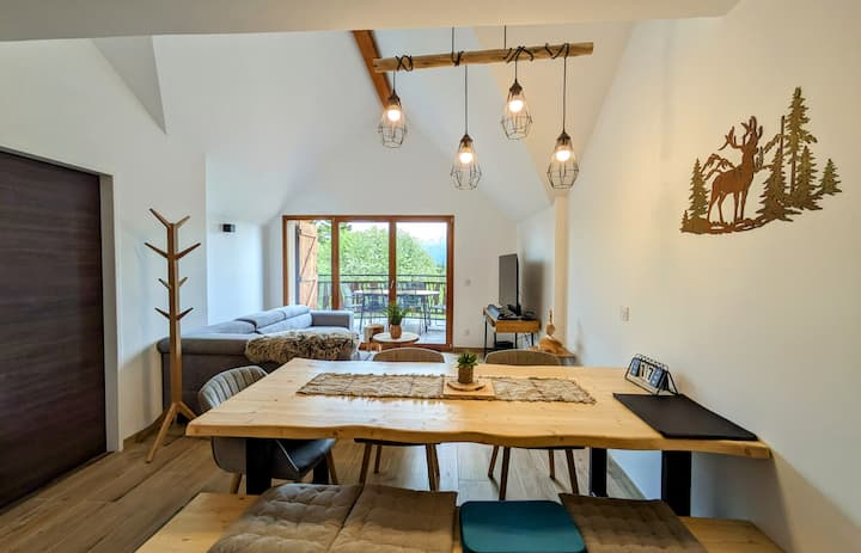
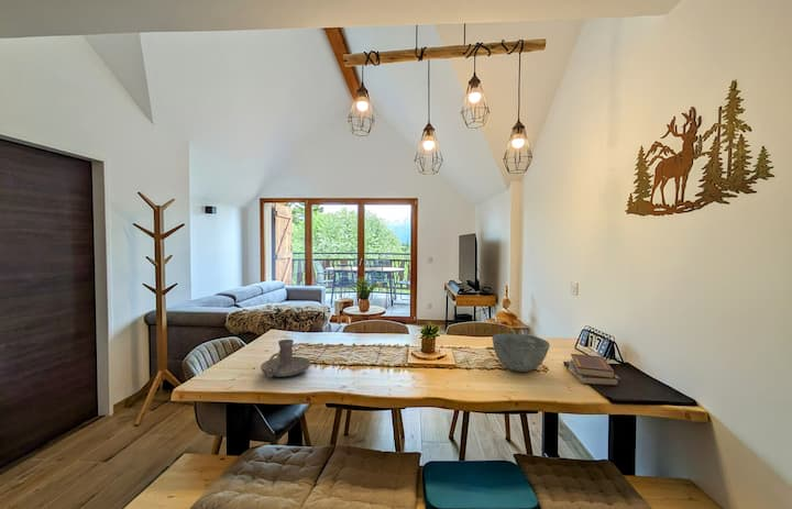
+ candle holder [260,339,311,379]
+ bowl [491,332,551,373]
+ book set [565,353,622,387]
